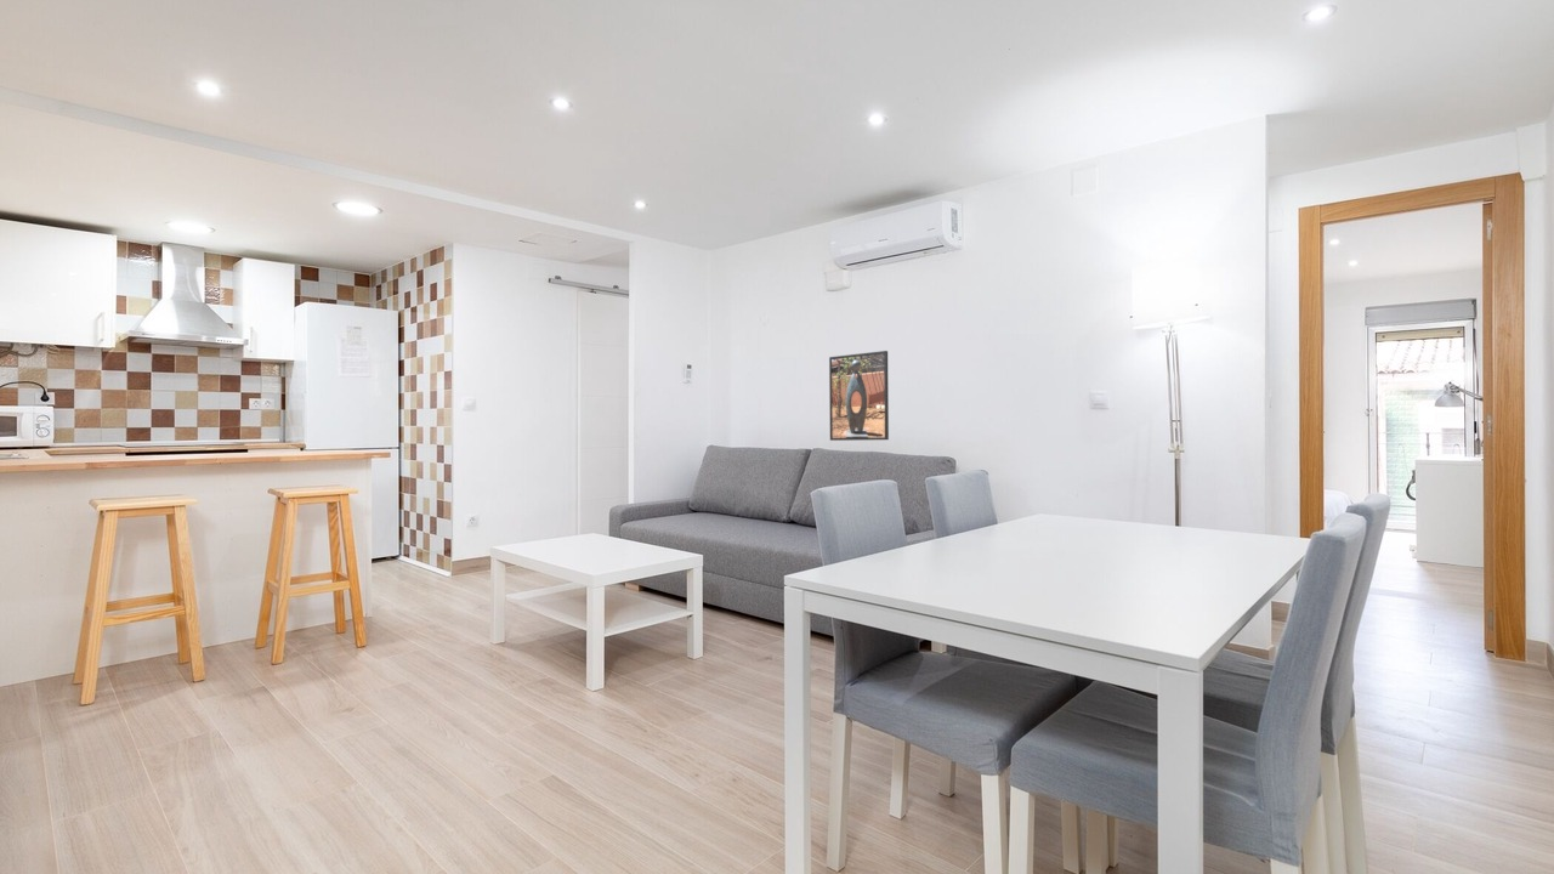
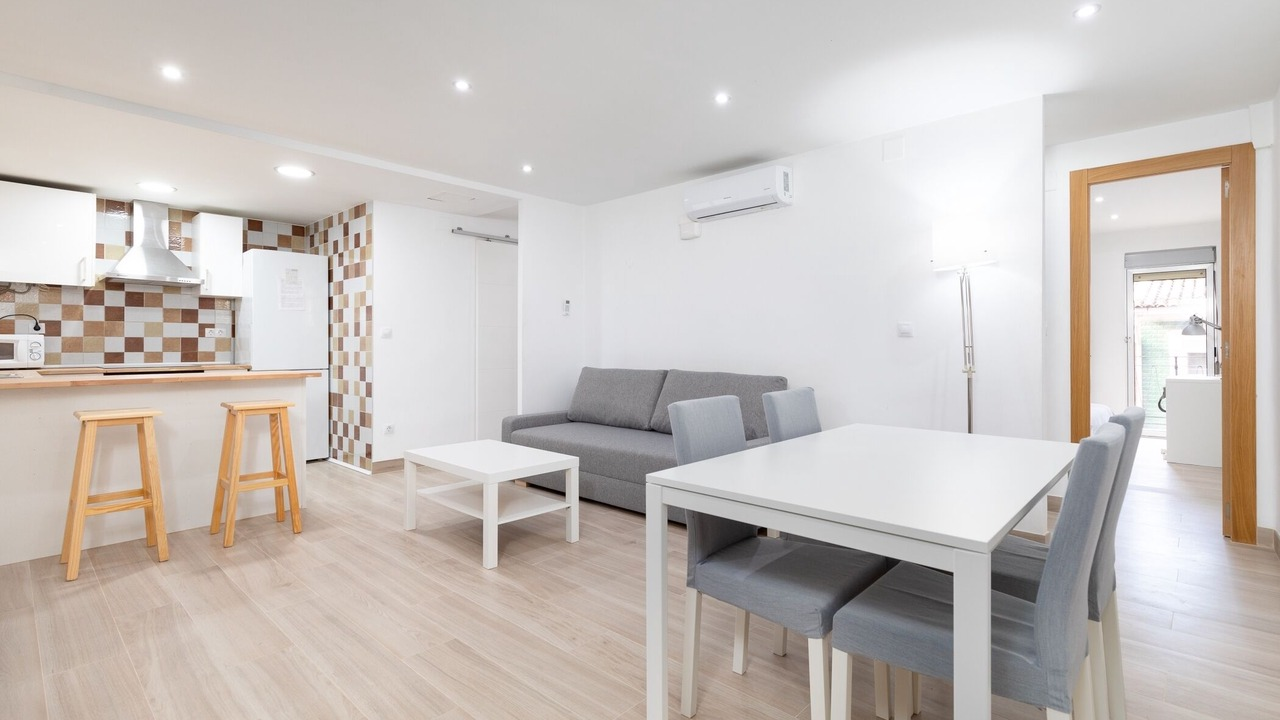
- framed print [828,350,890,442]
